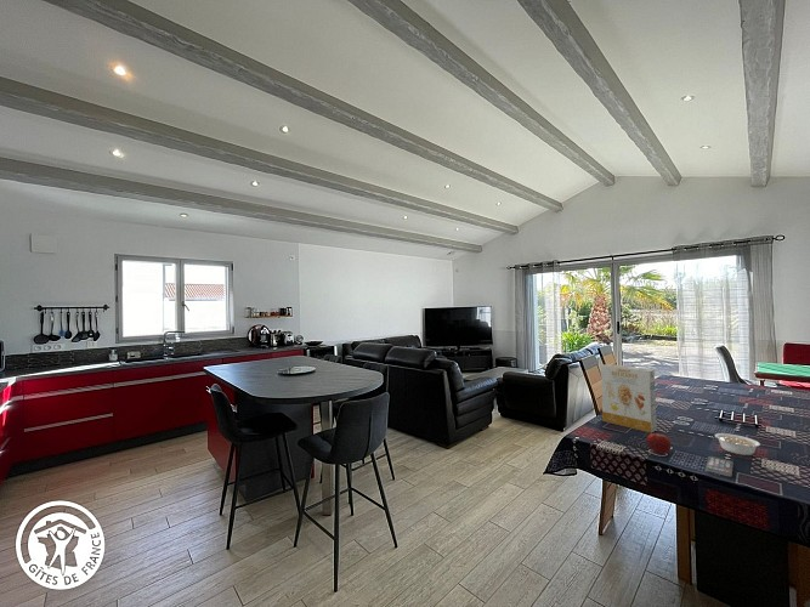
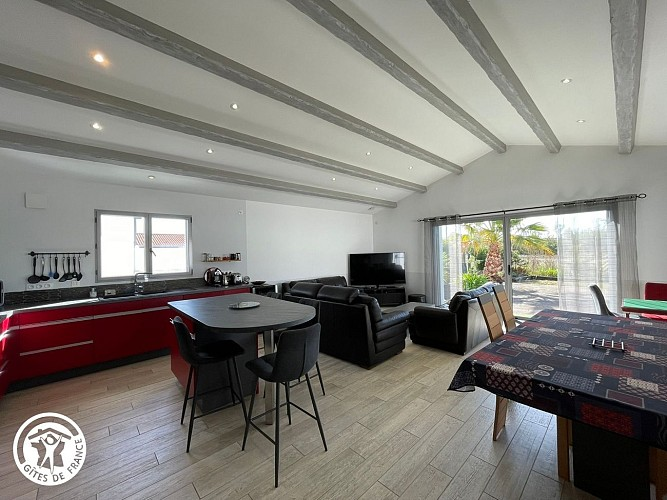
- fruit [645,432,673,455]
- legume [714,432,761,456]
- cereal box [600,363,657,433]
- smartphone [704,455,735,478]
